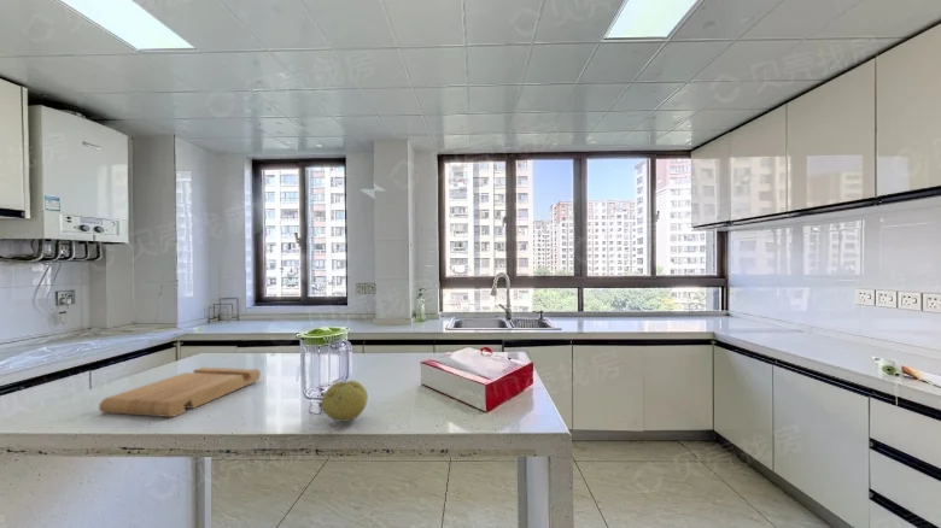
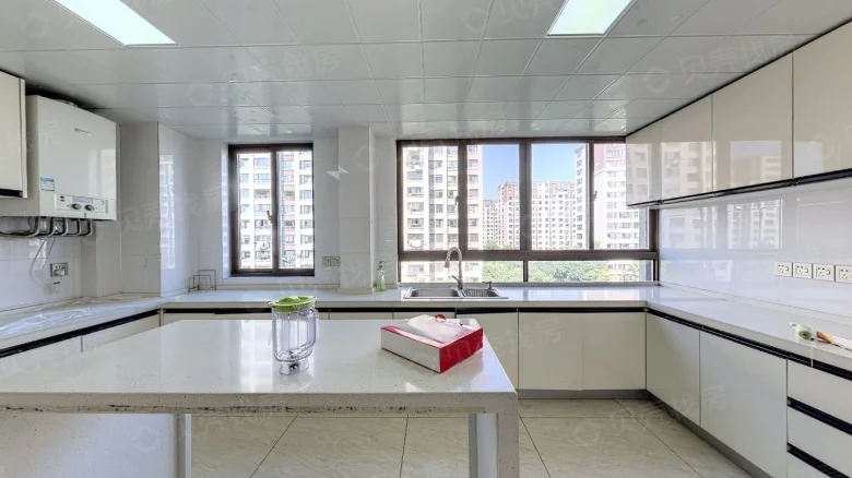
- fruit [320,380,369,423]
- cutting board [98,366,262,418]
